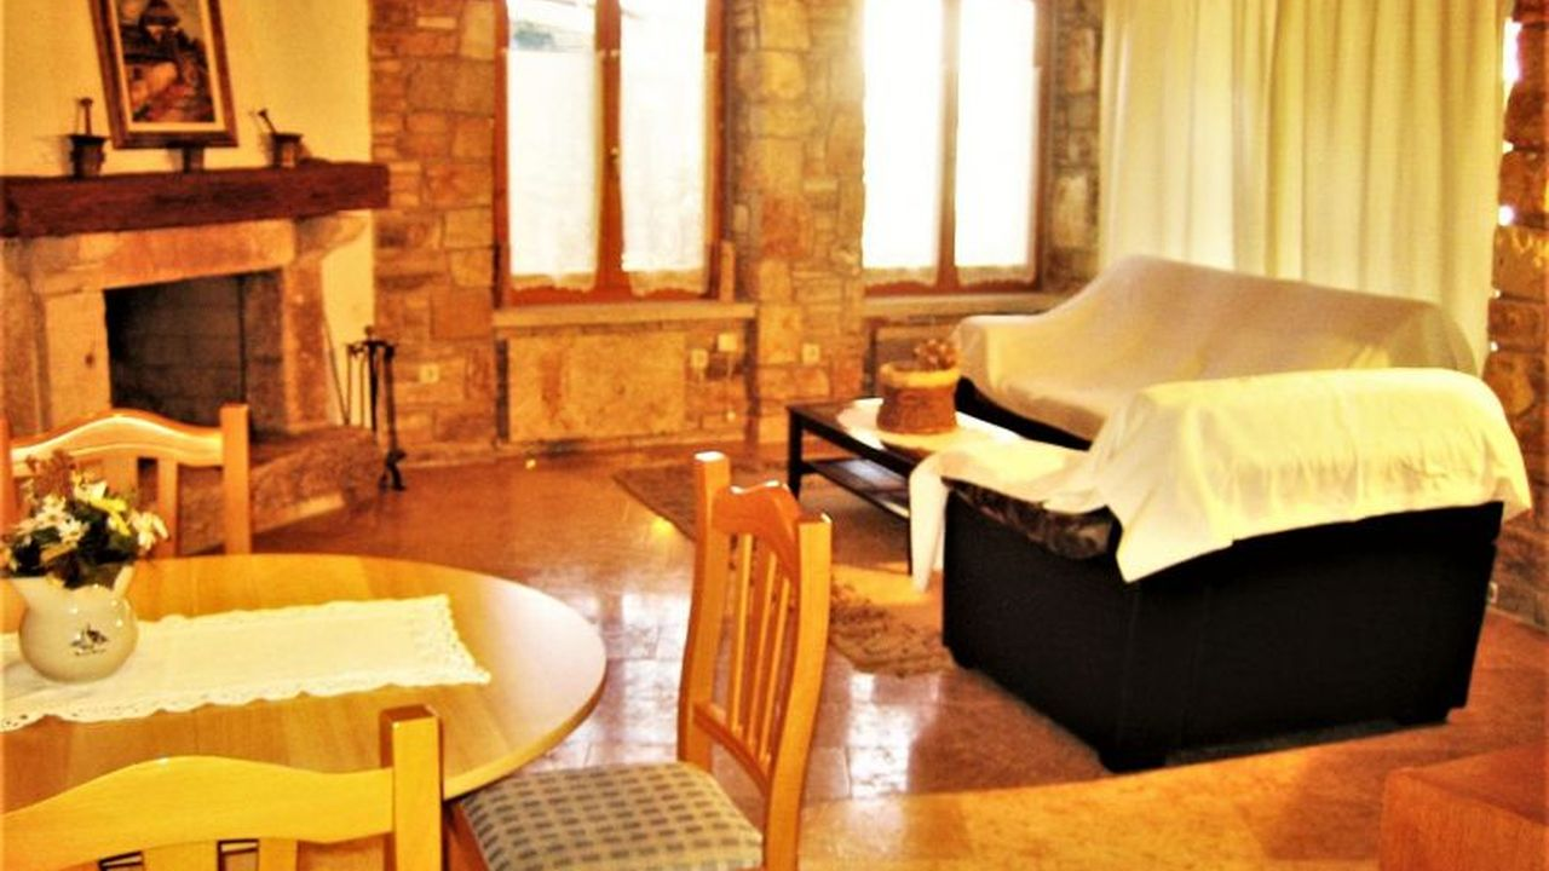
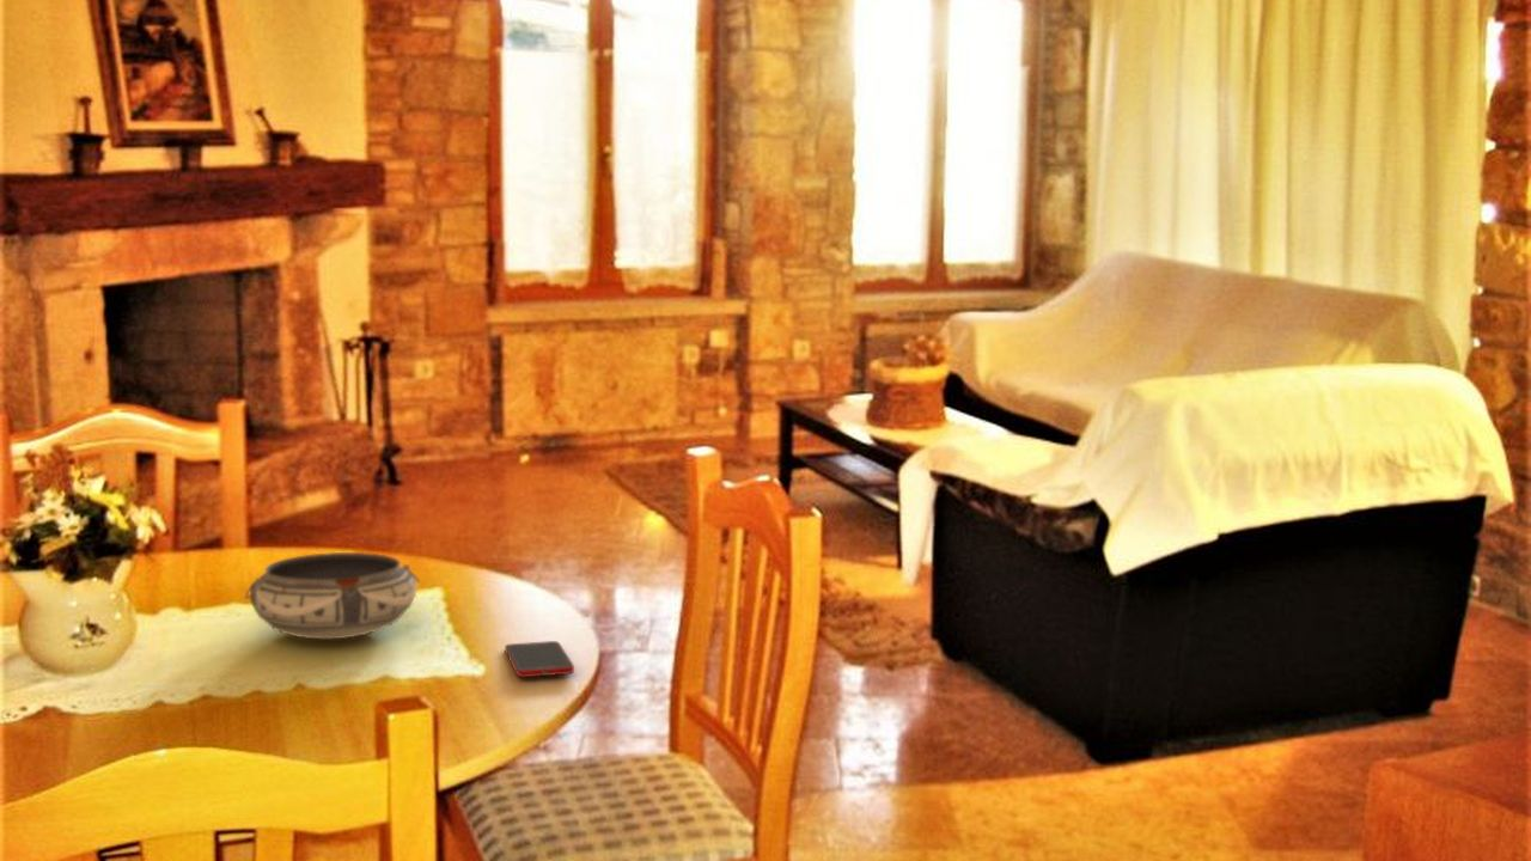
+ cell phone [504,640,575,678]
+ bowl [244,551,421,640]
